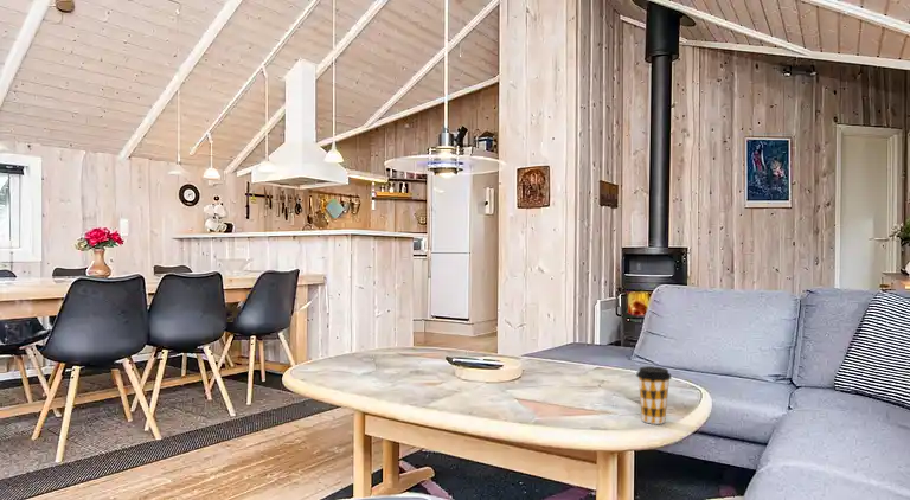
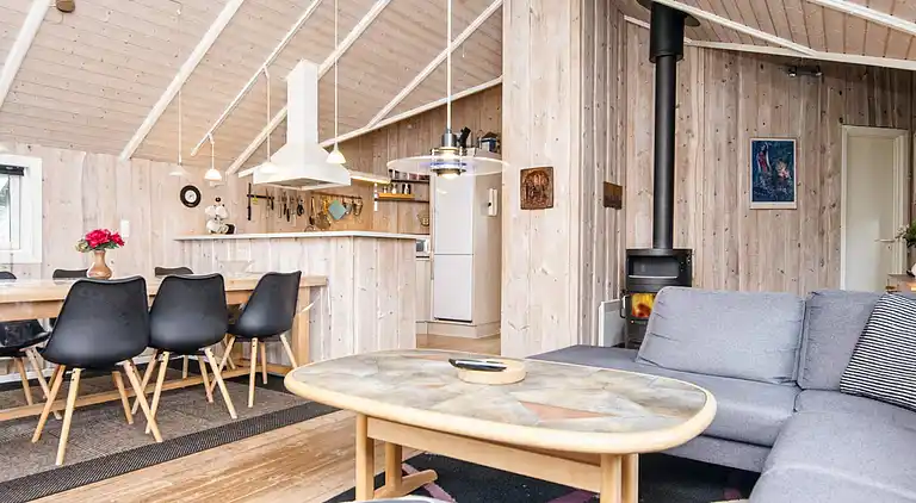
- coffee cup [635,365,673,425]
